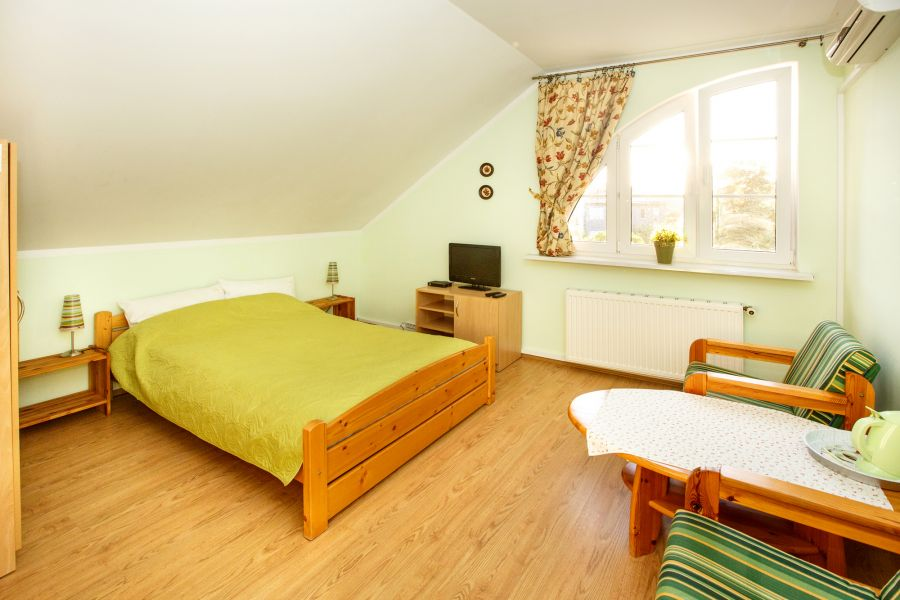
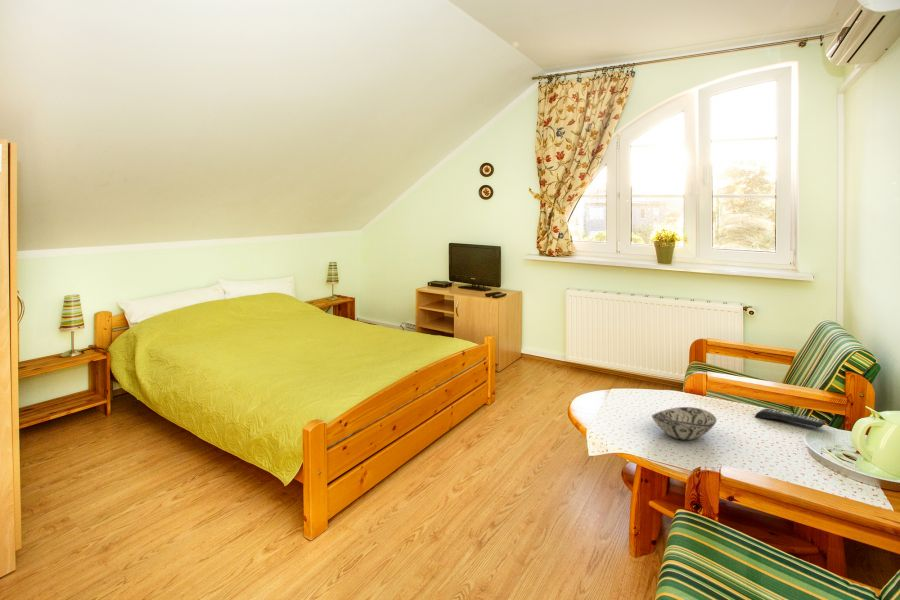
+ remote control [754,408,827,428]
+ decorative bowl [651,406,718,441]
